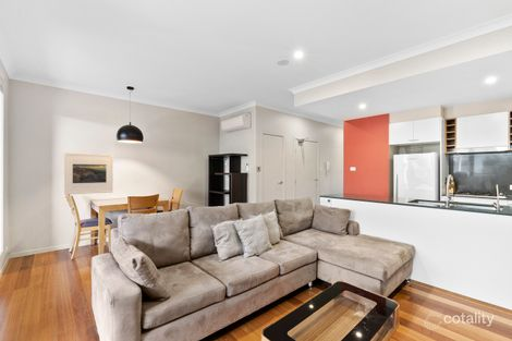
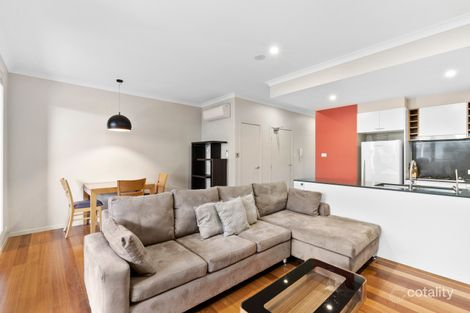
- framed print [63,151,114,196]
